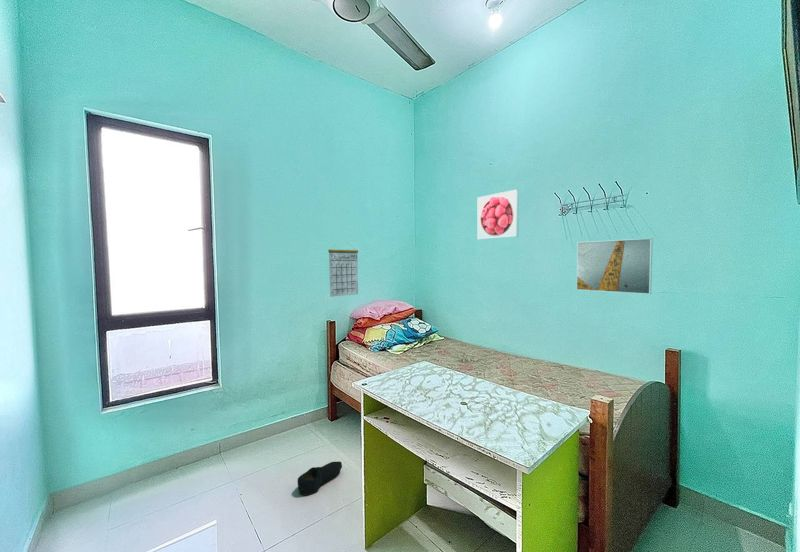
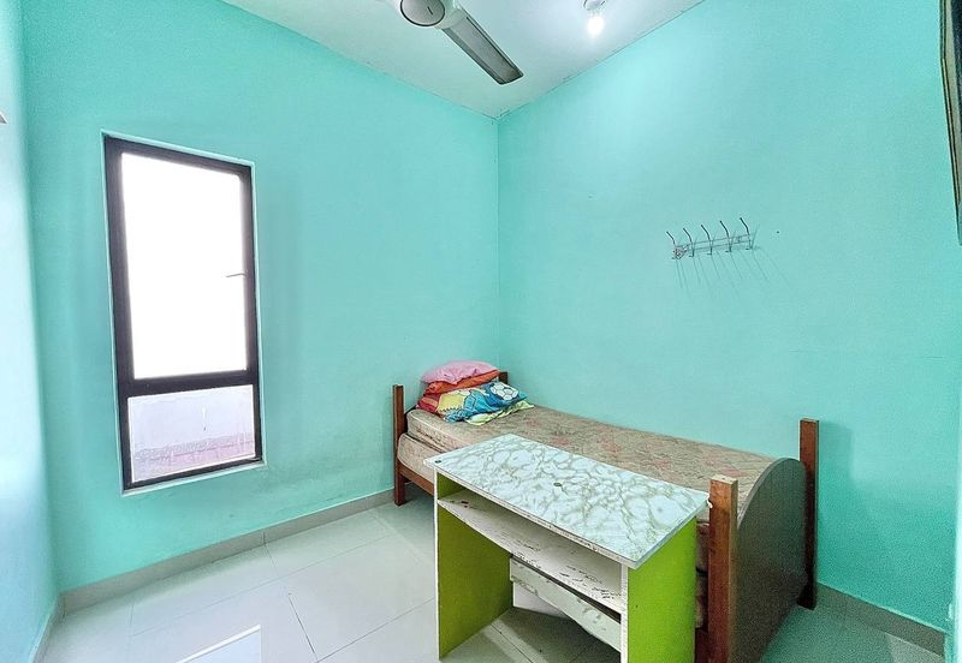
- shoe [297,460,343,496]
- calendar [327,242,359,298]
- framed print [575,237,654,295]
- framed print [477,189,520,240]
